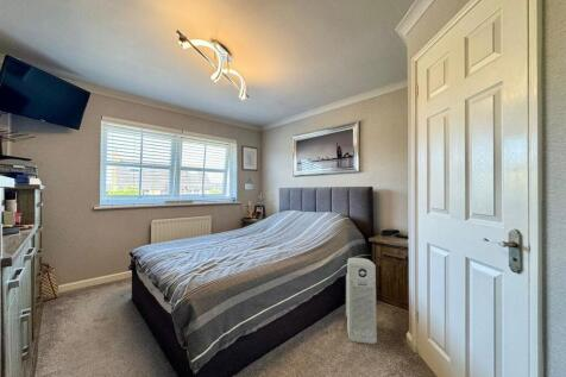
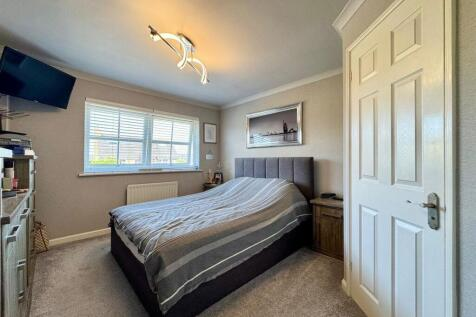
- air purifier [345,257,378,345]
